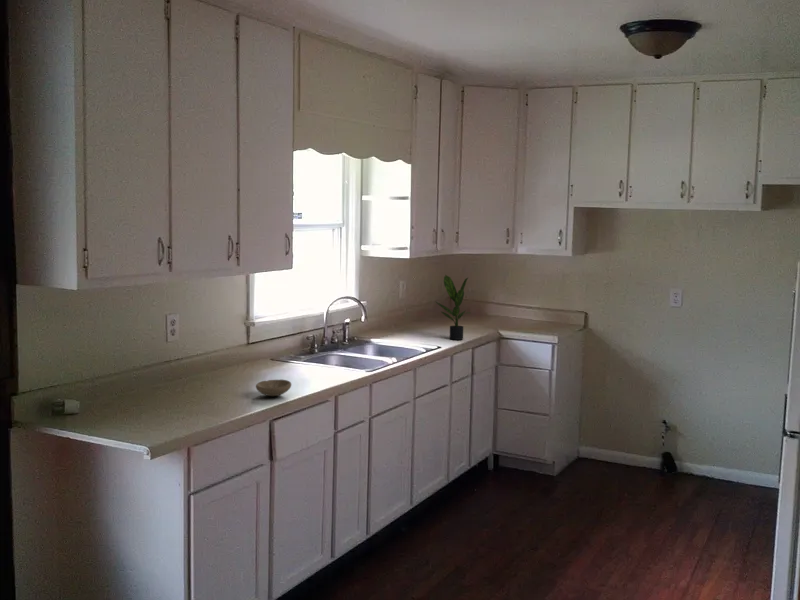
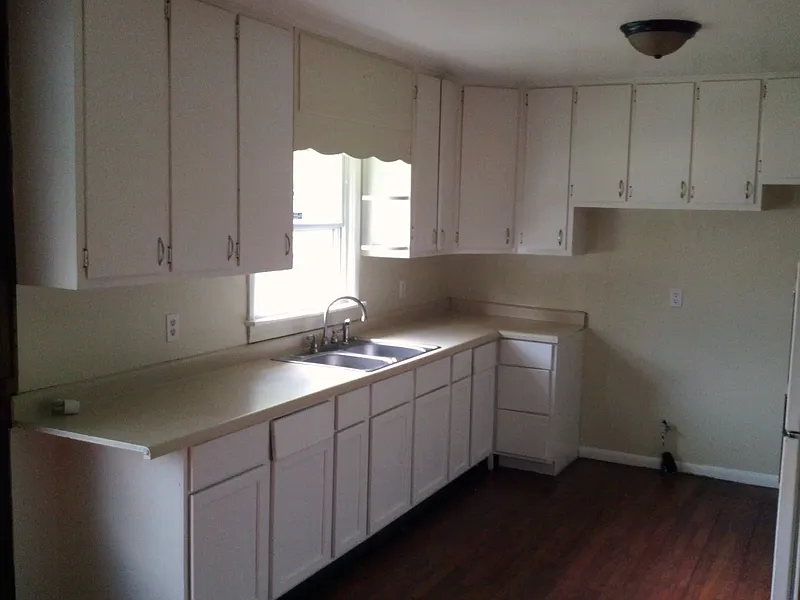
- bowl [255,379,292,397]
- potted plant [434,274,470,341]
